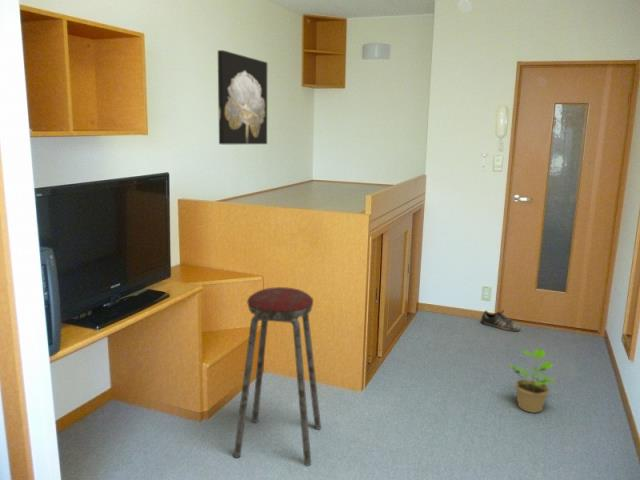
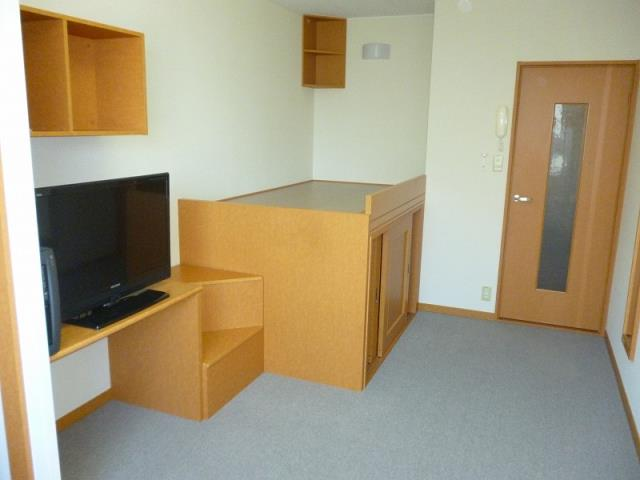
- wall art [217,49,268,145]
- music stool [233,286,322,466]
- potted plant [508,348,556,414]
- shoe [480,309,522,332]
